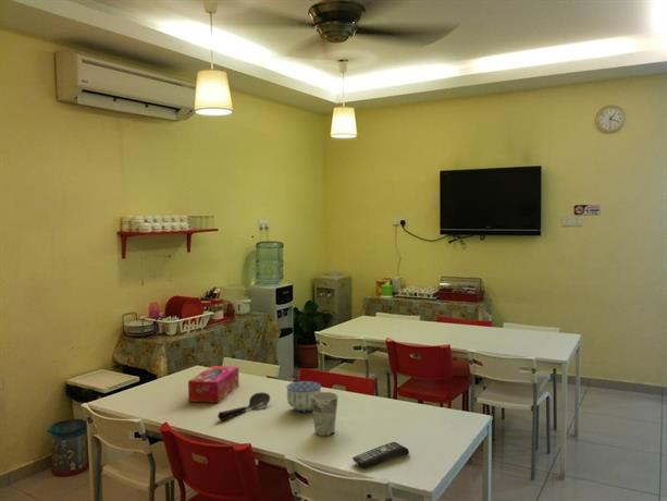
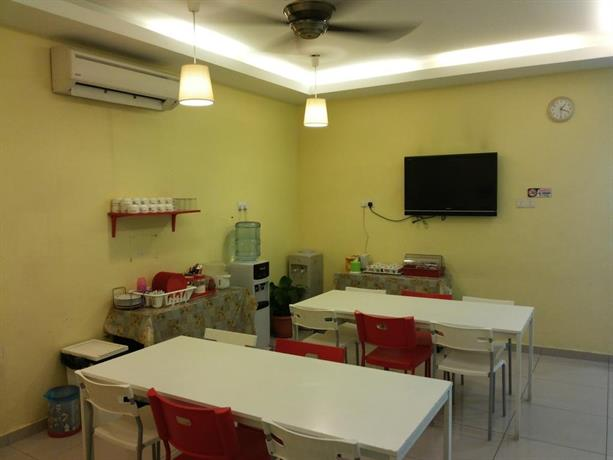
- remote control [351,441,410,468]
- tissue box [187,365,239,404]
- spoon [217,391,271,421]
- cup [311,391,339,437]
- bowl [285,380,322,413]
